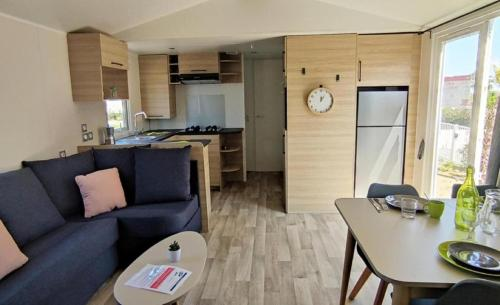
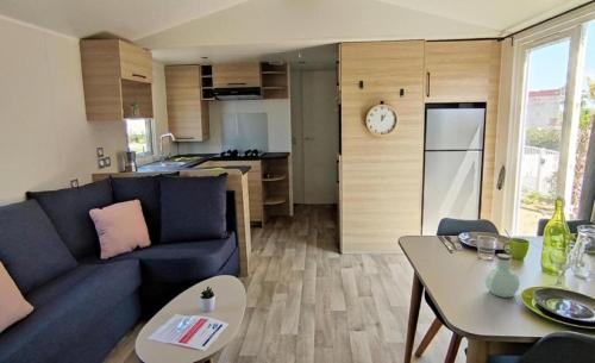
+ jar [484,252,521,299]
